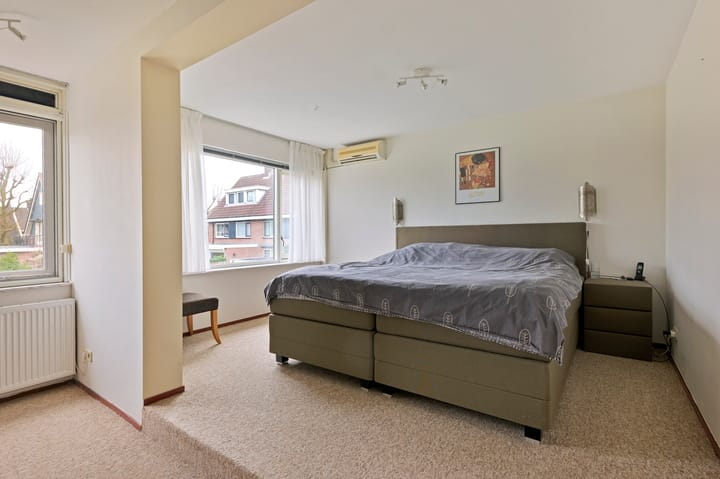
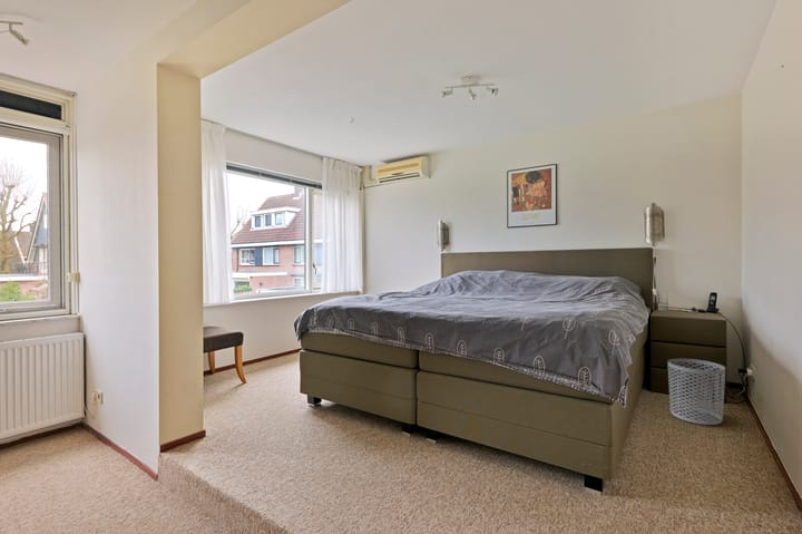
+ waste bin [667,358,726,426]
